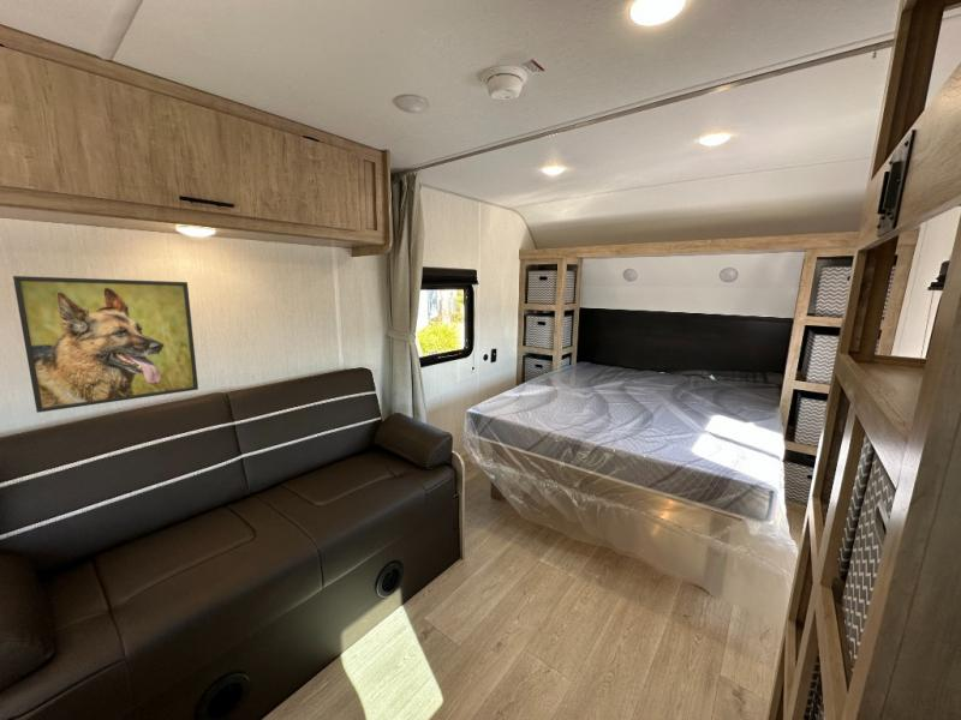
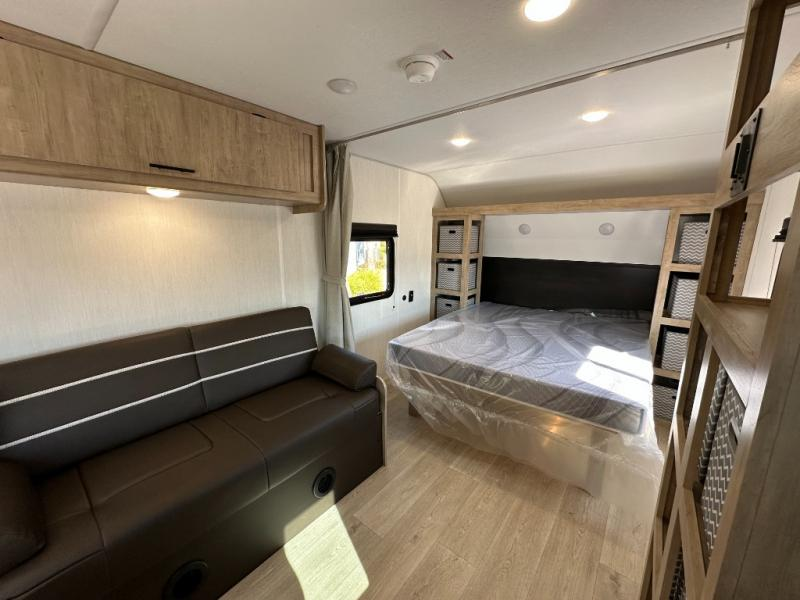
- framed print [12,275,199,414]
